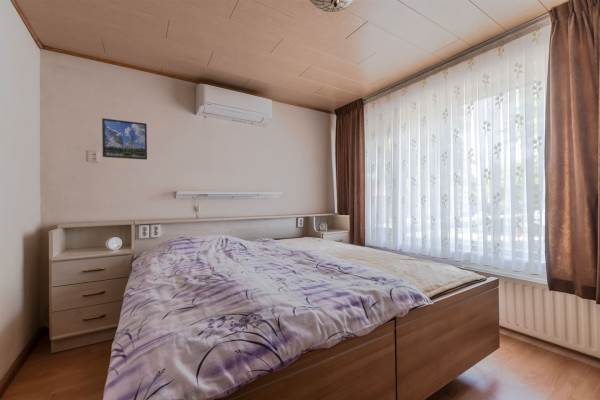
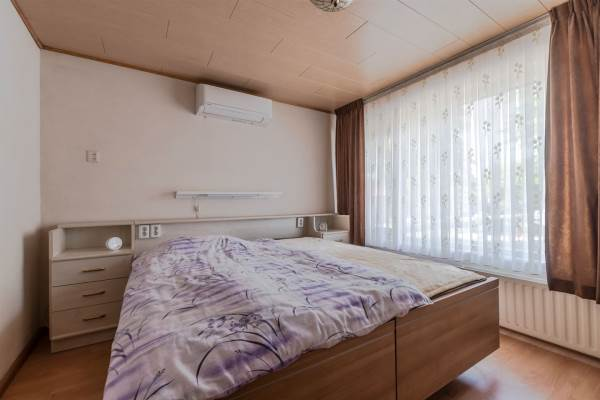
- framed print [101,117,148,161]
